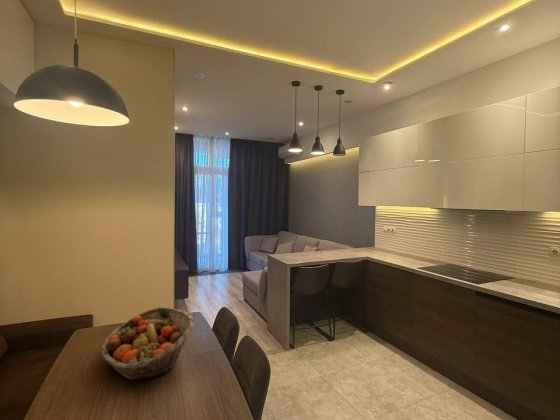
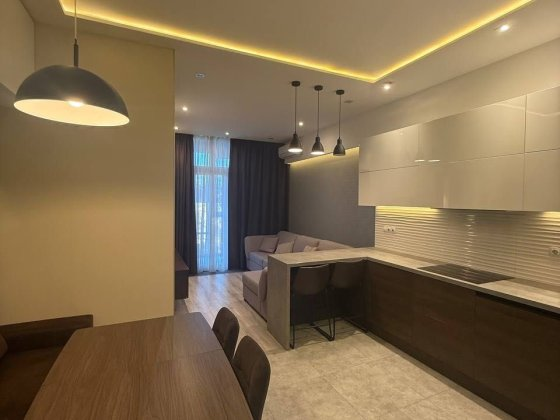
- fruit basket [100,306,195,381]
